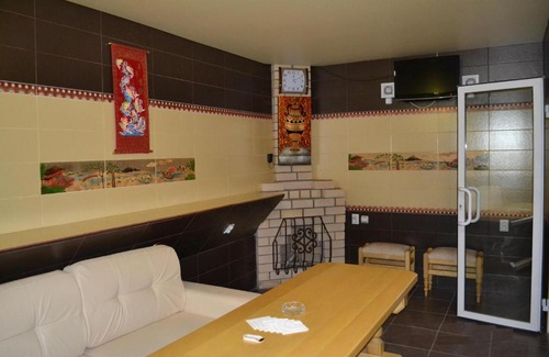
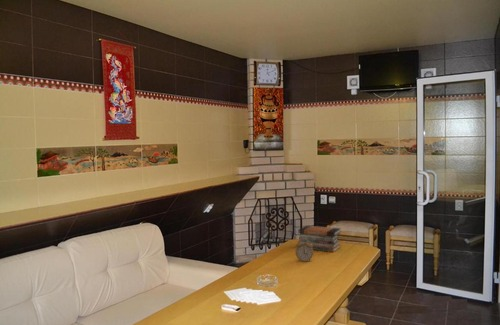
+ book stack [298,225,342,253]
+ alarm clock [295,239,314,262]
